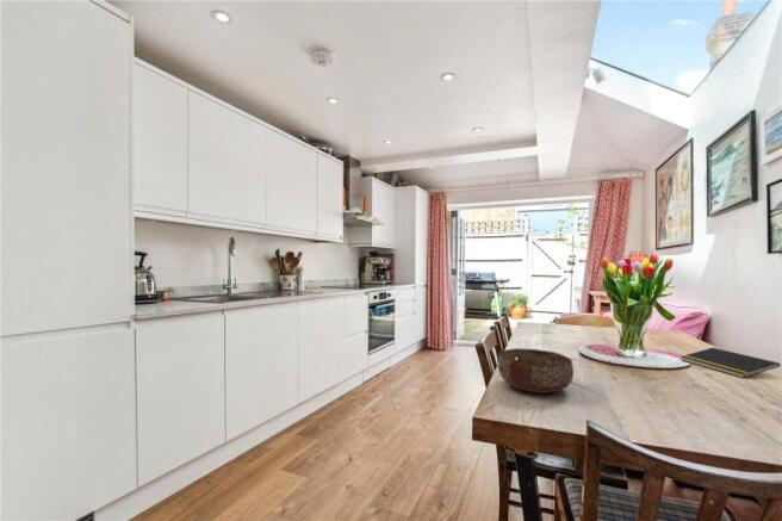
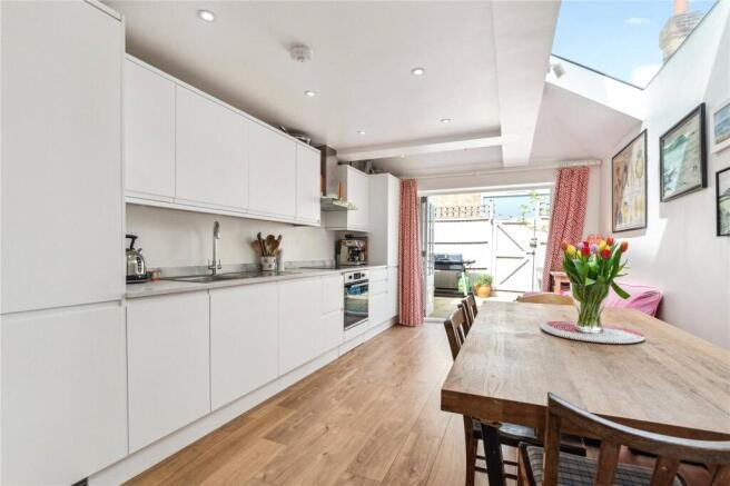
- bowl [497,347,575,395]
- notepad [679,347,781,379]
